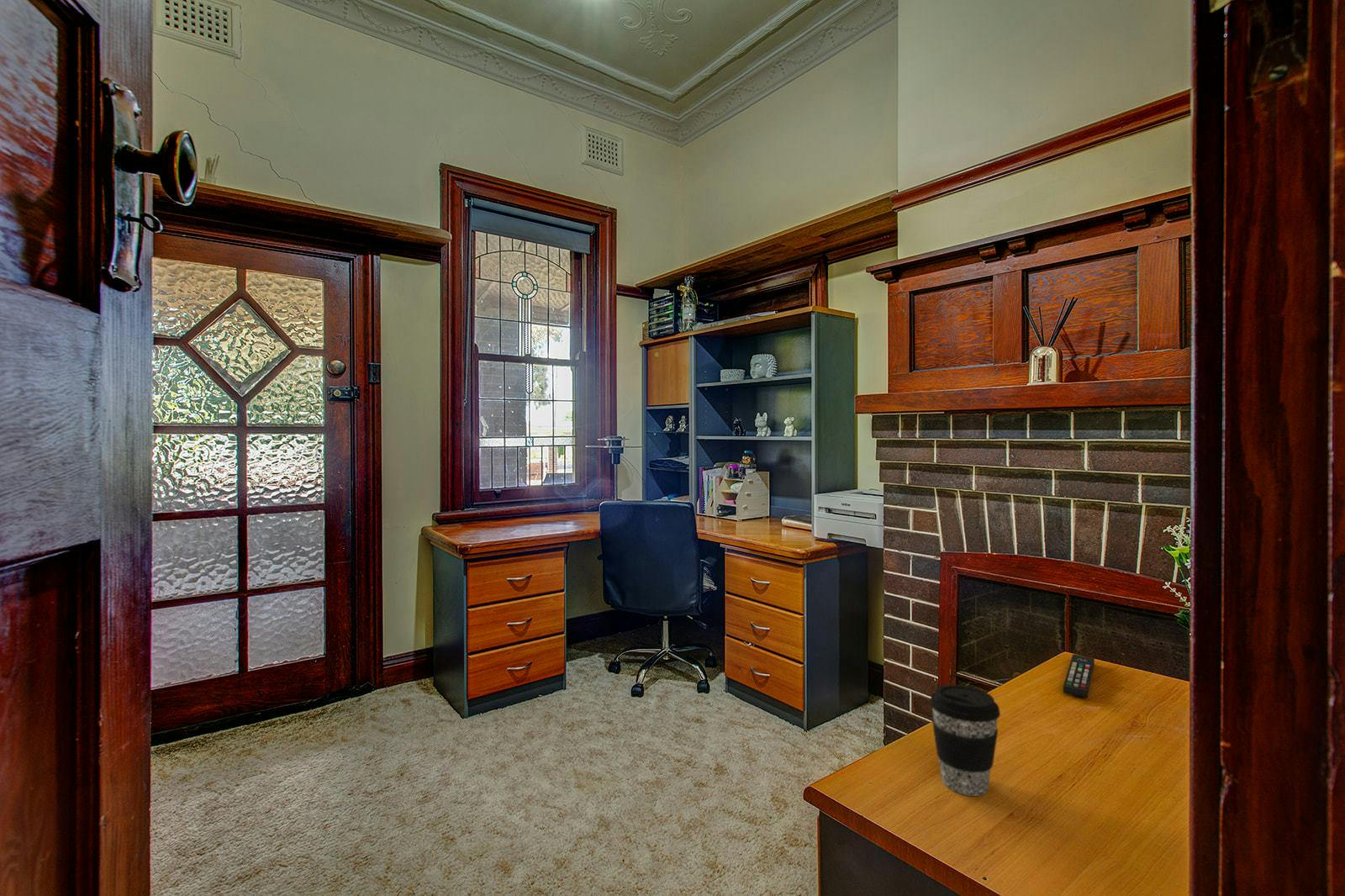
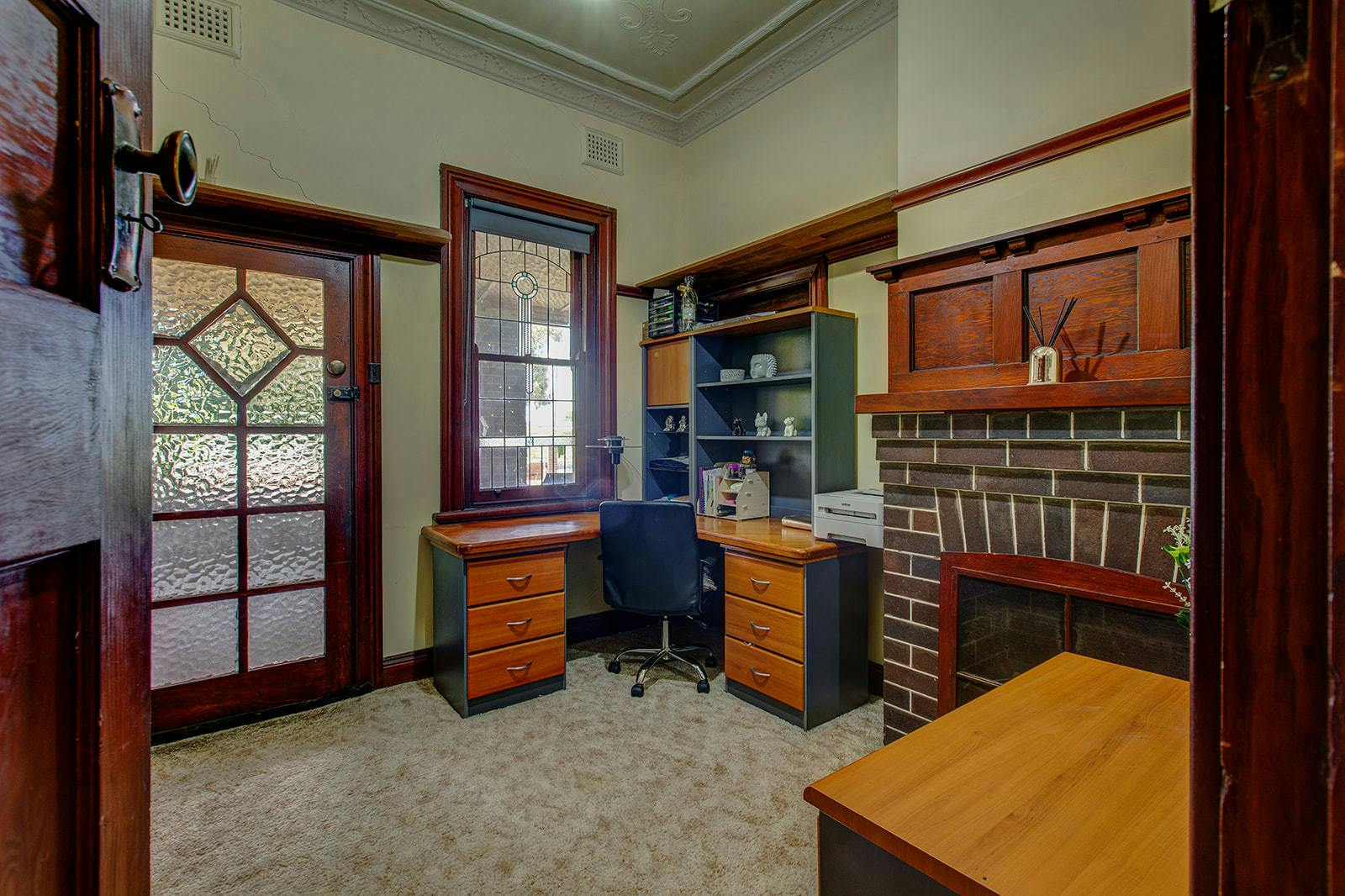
- remote control [1063,653,1095,698]
- coffee cup [929,684,1001,797]
